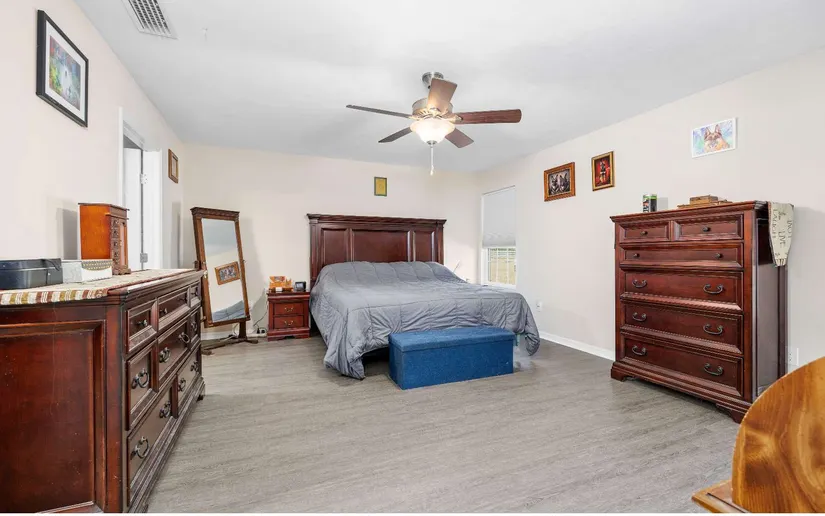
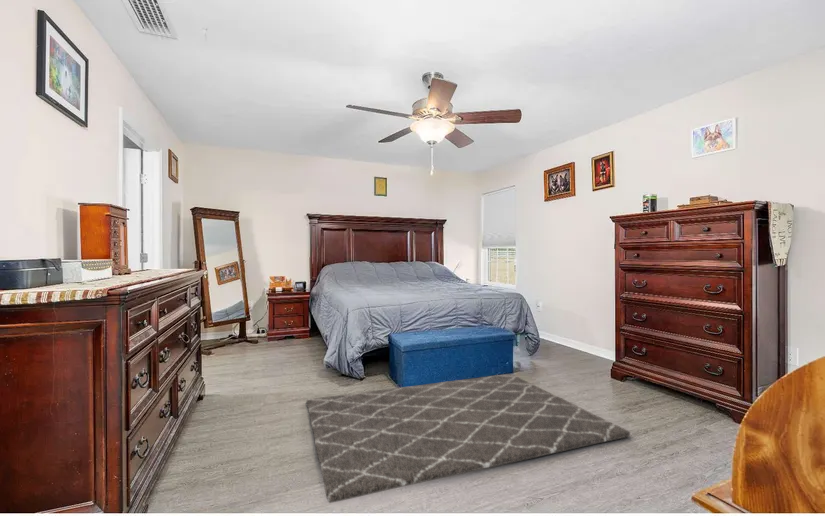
+ rug [305,373,631,504]
